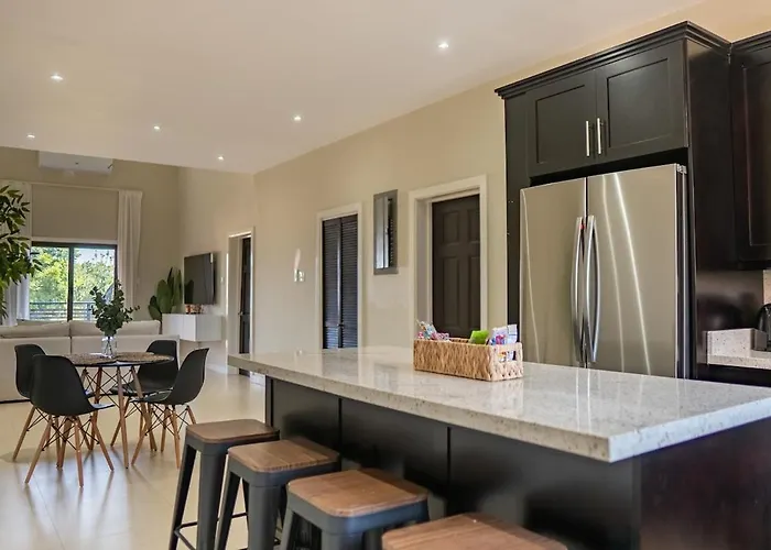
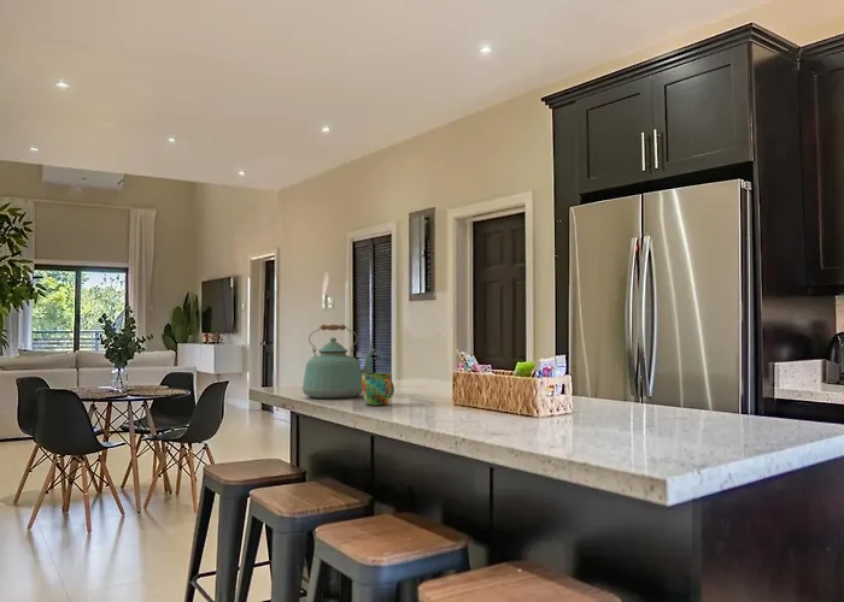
+ kettle [301,323,377,400]
+ mug [362,372,395,406]
